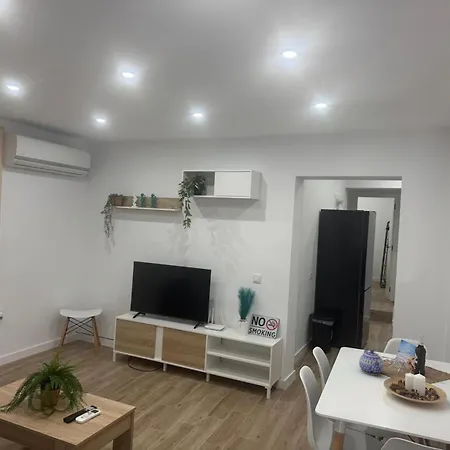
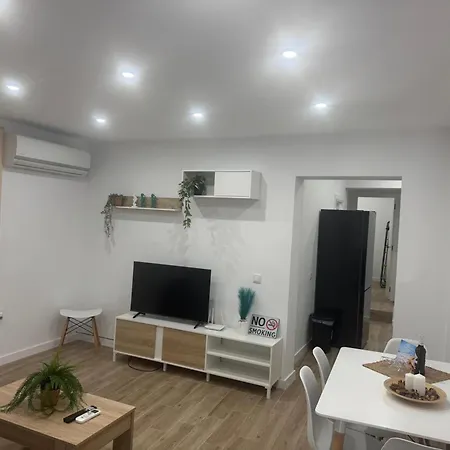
- teapot [358,349,384,376]
